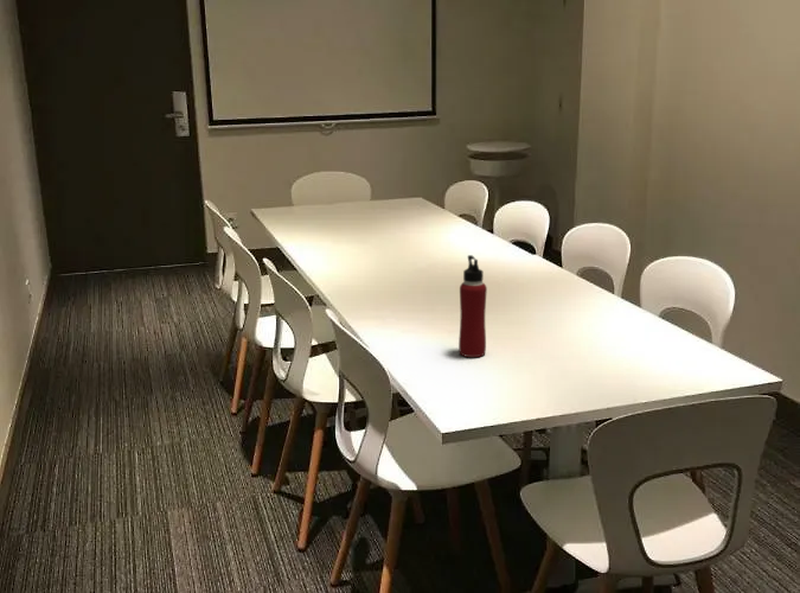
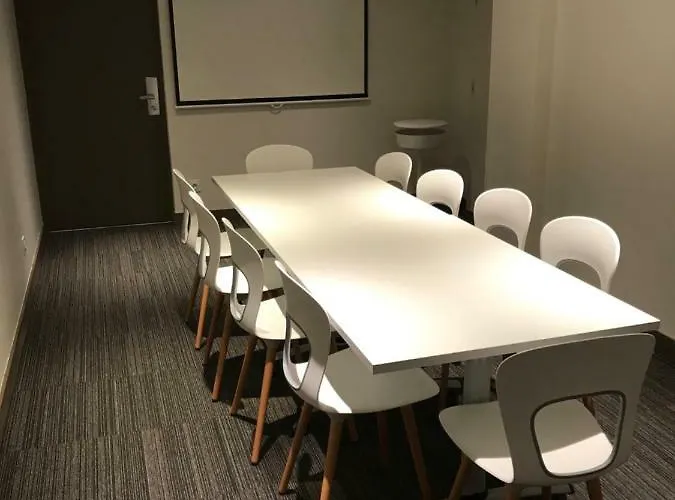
- water bottle [457,254,488,358]
